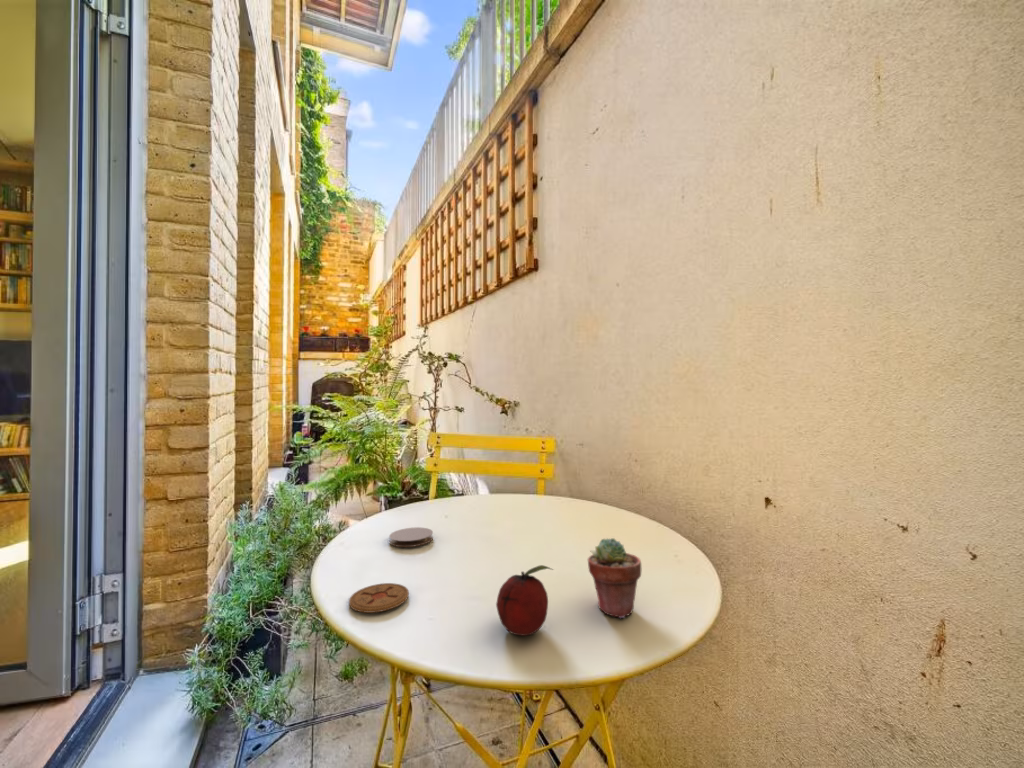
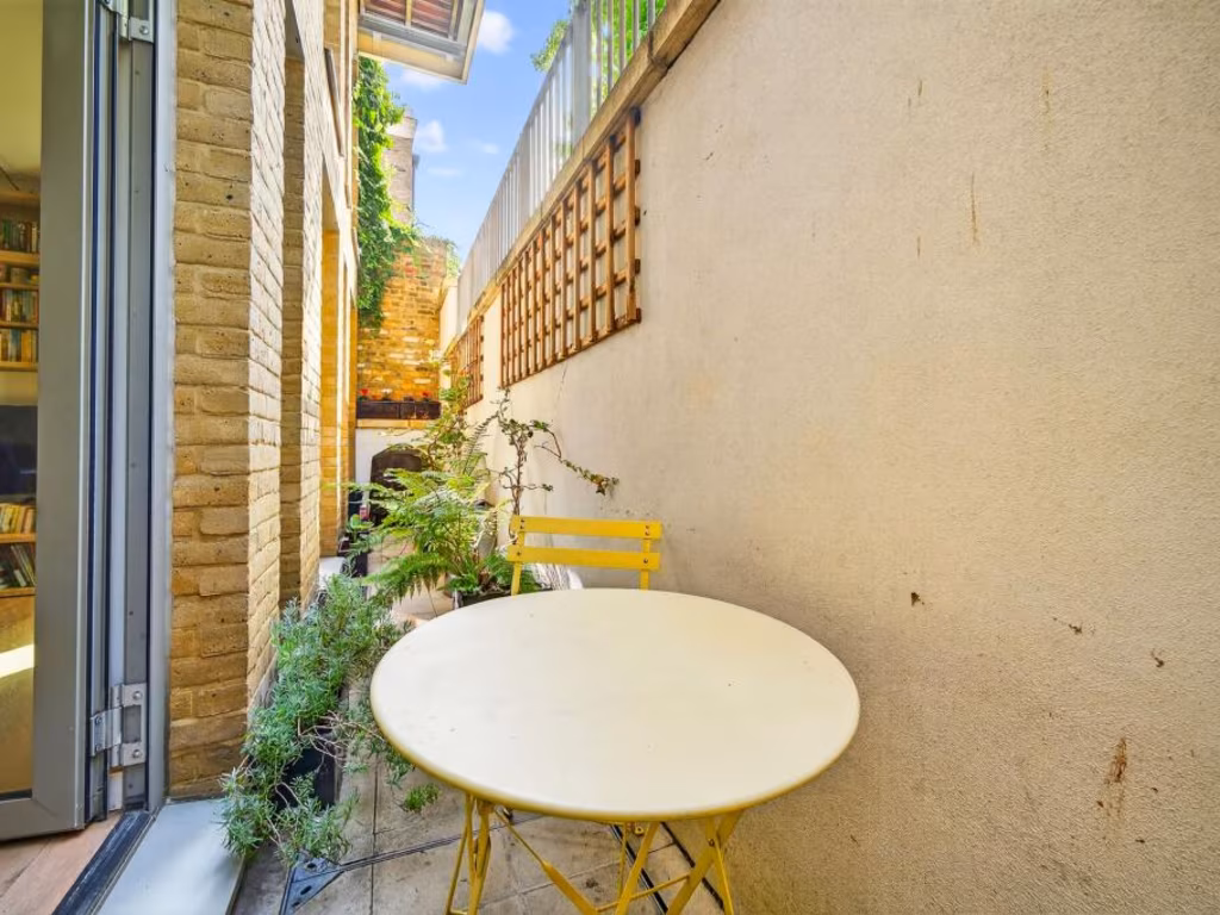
- fruit [495,564,555,637]
- coaster [348,582,410,614]
- coaster [388,526,434,548]
- potted succulent [587,537,642,620]
